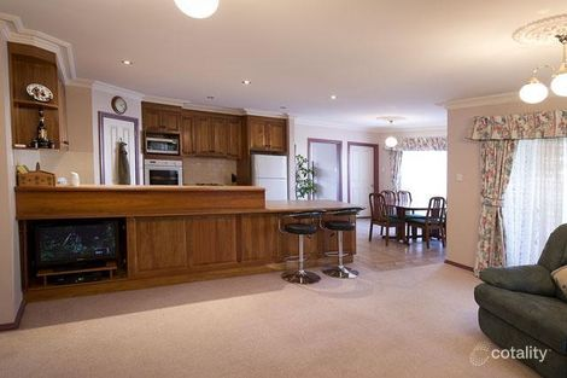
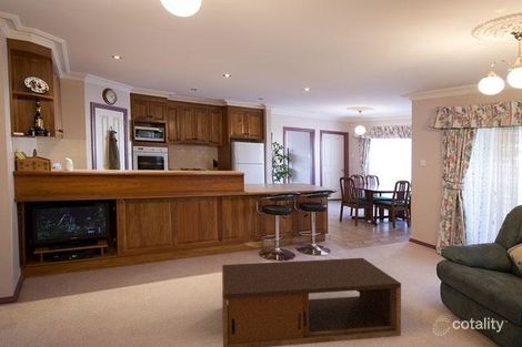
+ coffee table [221,257,402,347]
